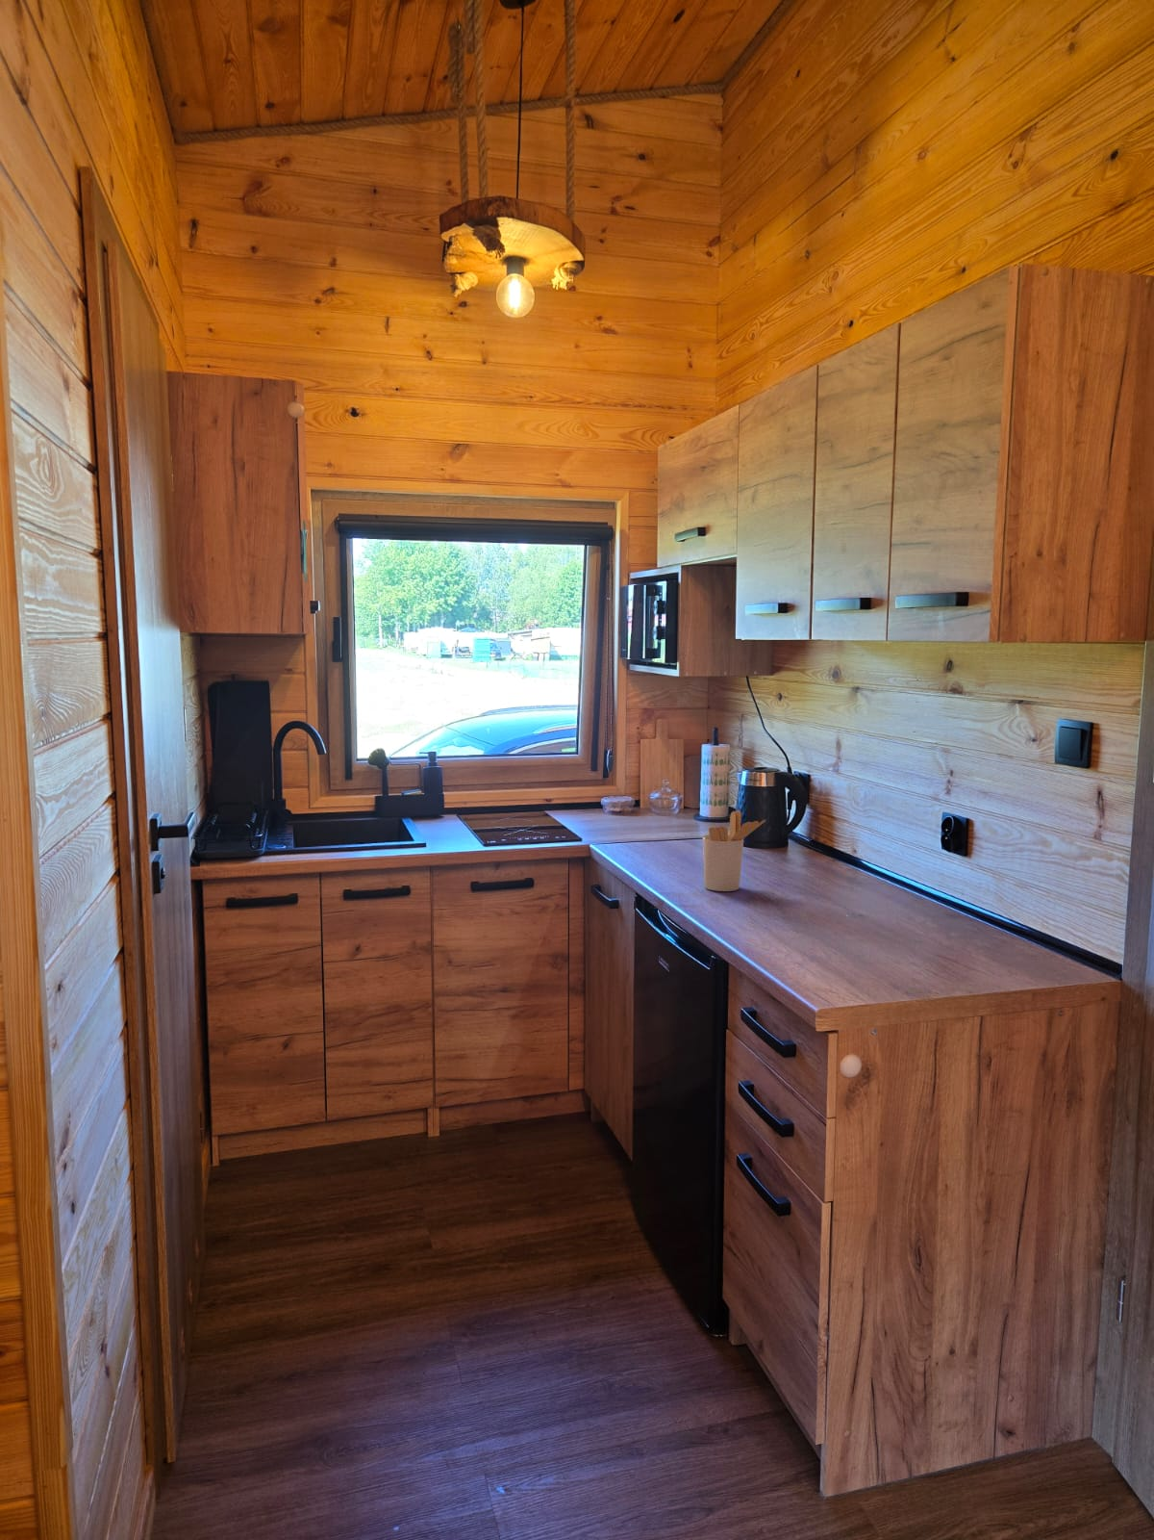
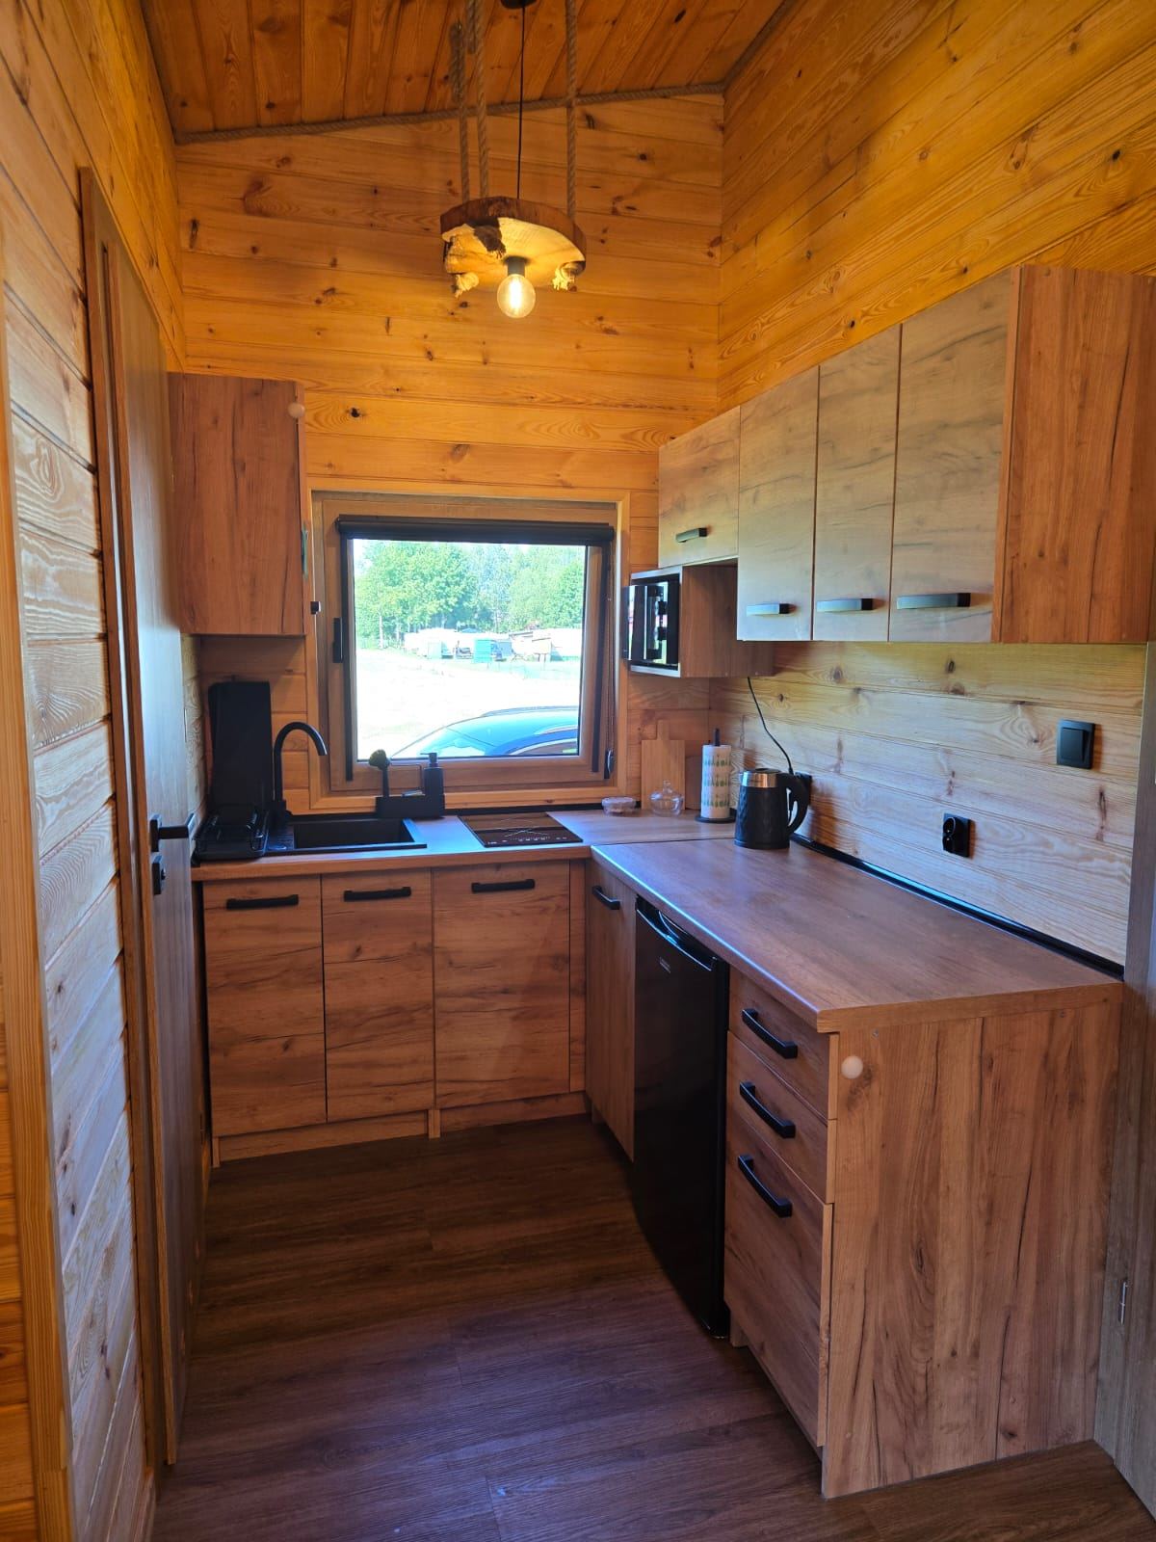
- utensil holder [702,810,766,892]
